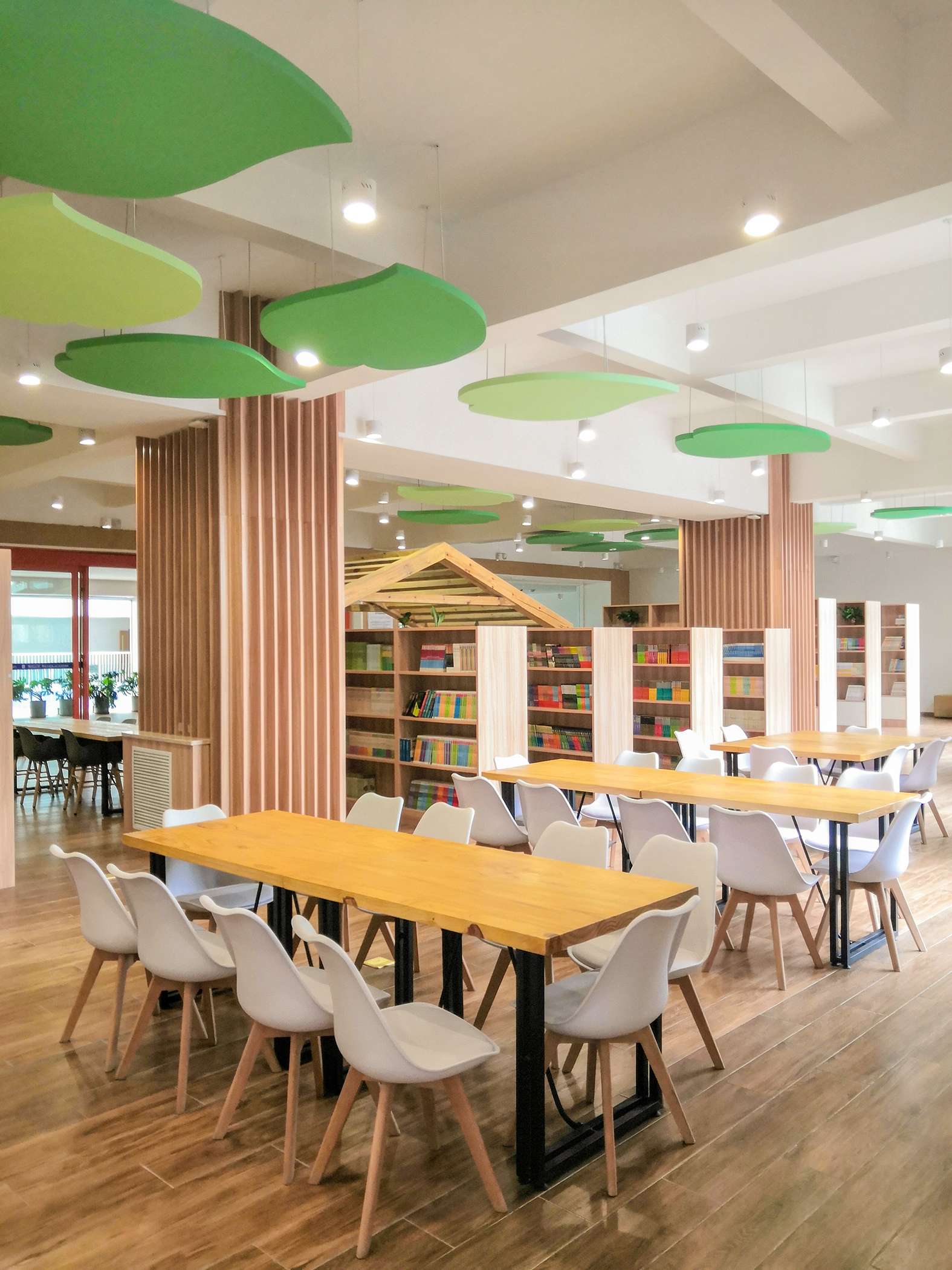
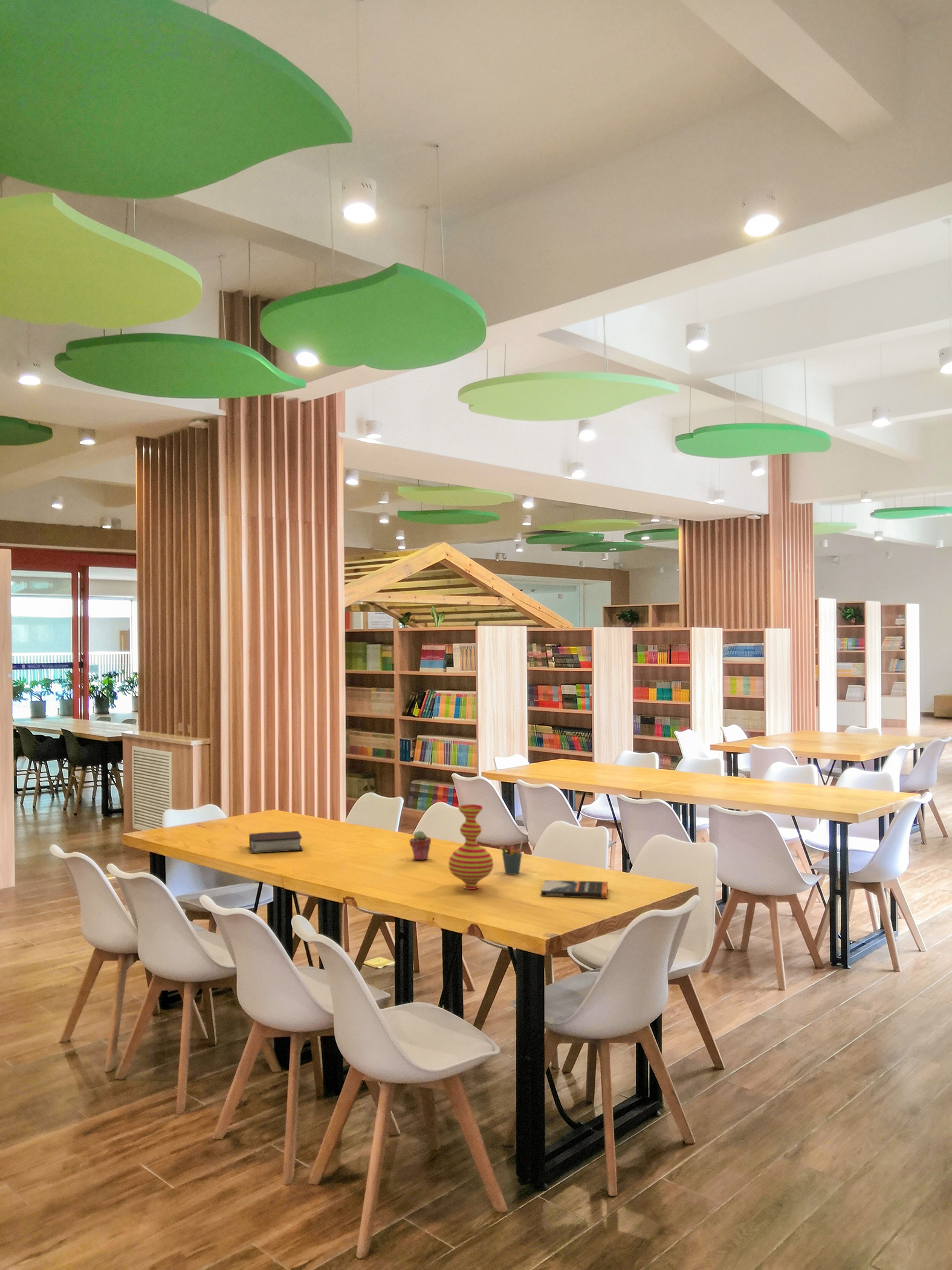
+ potted succulent [409,830,432,861]
+ vase [448,804,494,890]
+ book [540,879,609,899]
+ bible [248,830,303,854]
+ pen holder [500,841,523,875]
